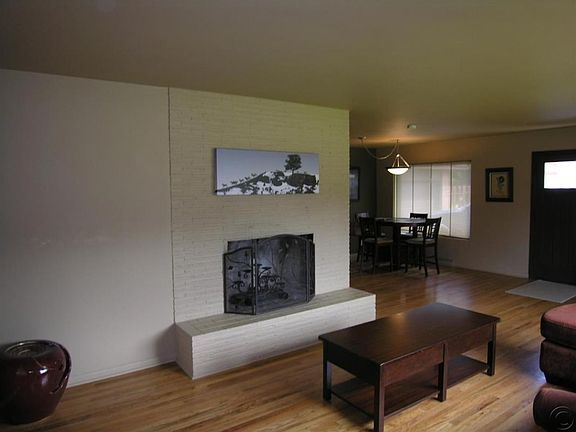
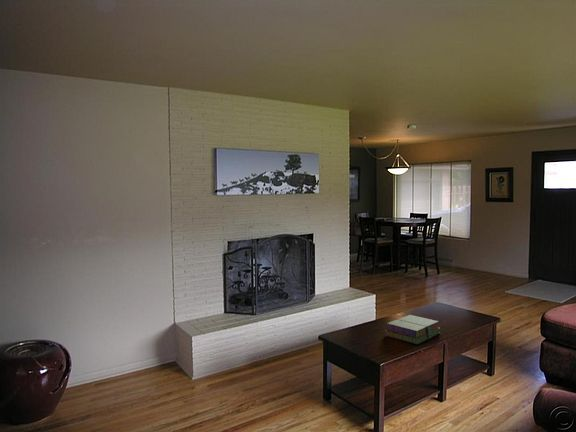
+ stack of books [383,314,441,345]
